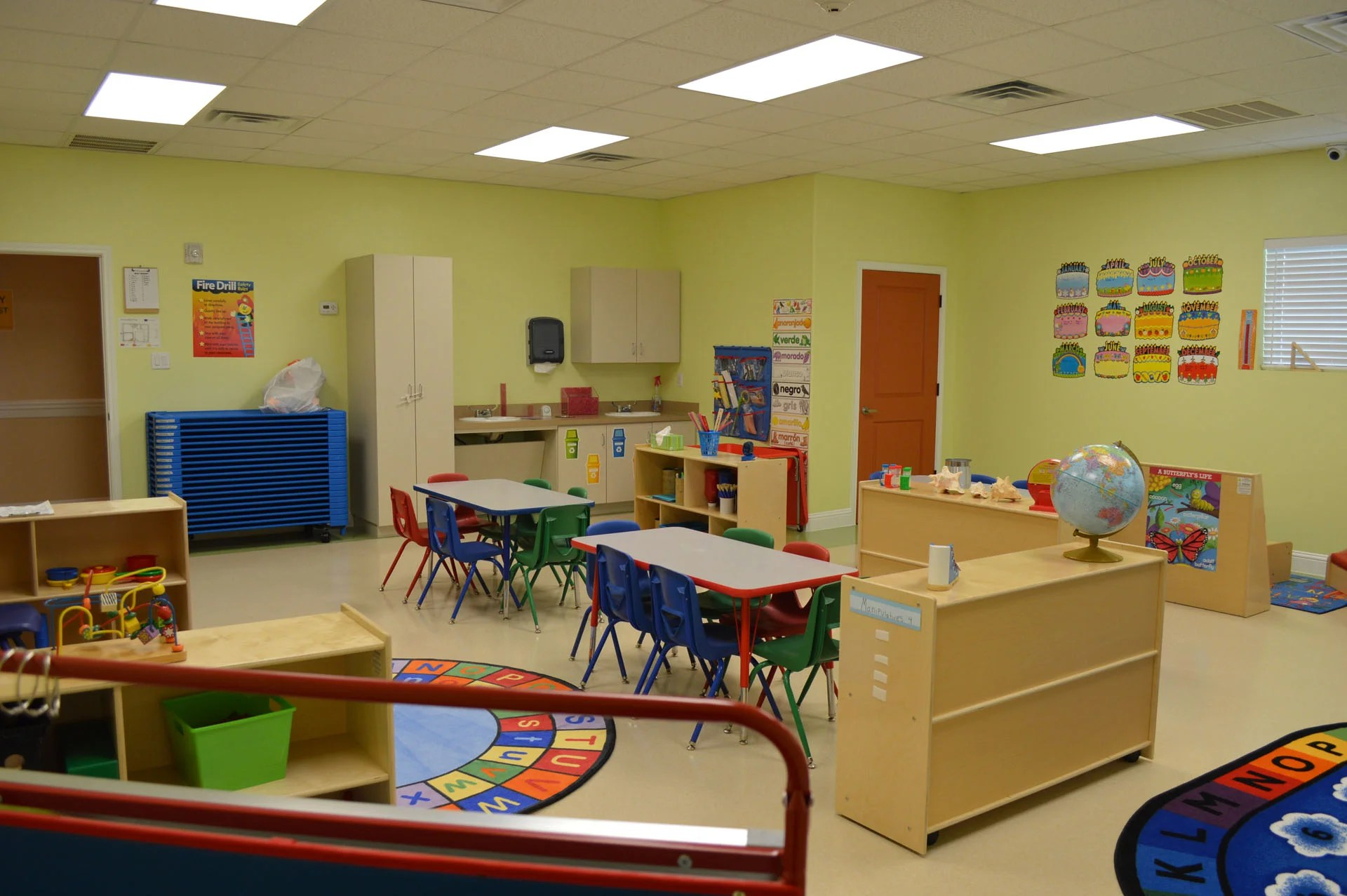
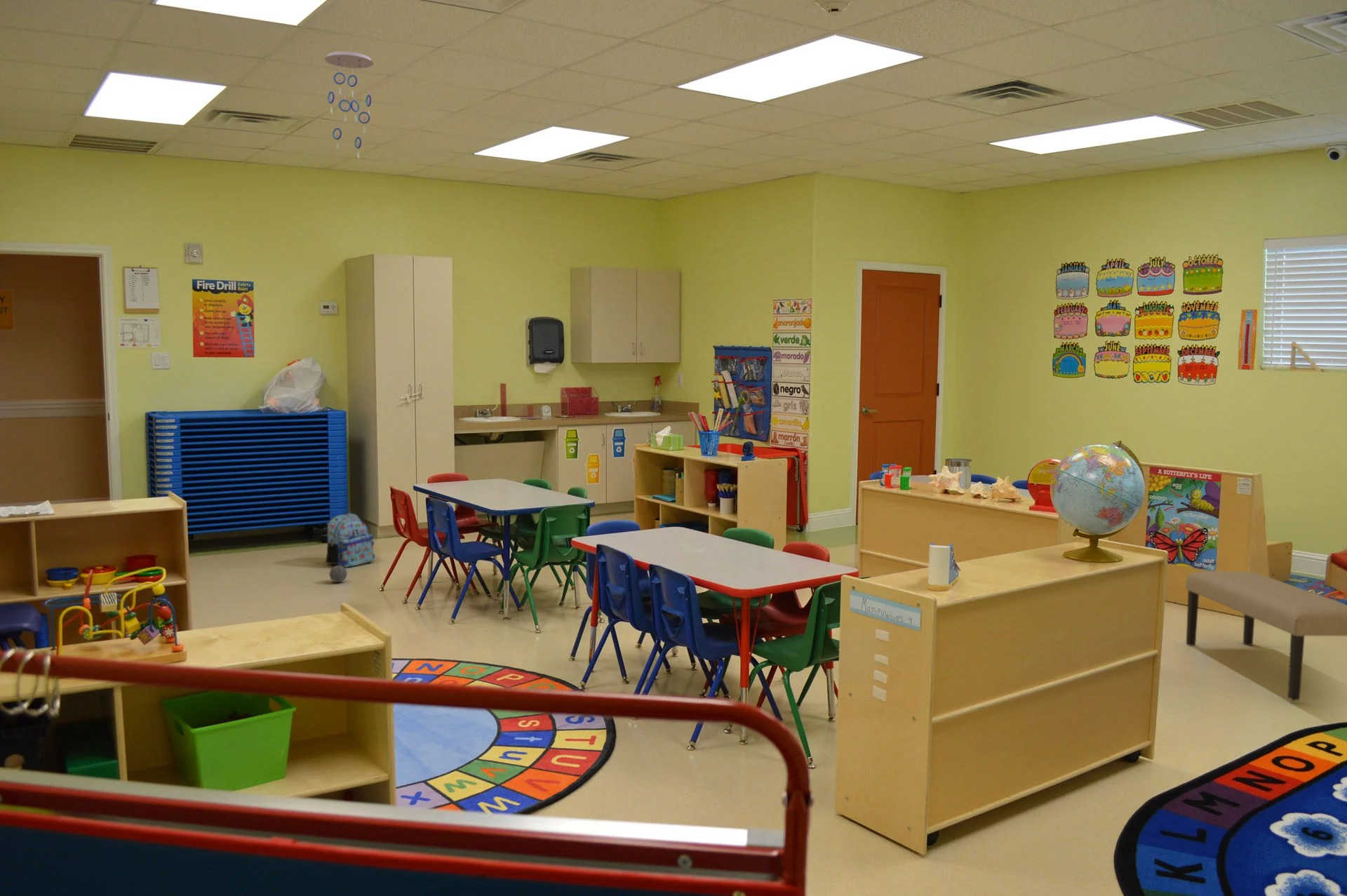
+ ball [328,565,348,583]
+ backpack [325,513,375,568]
+ ceiling mobile [324,51,374,160]
+ bench [1185,570,1347,702]
